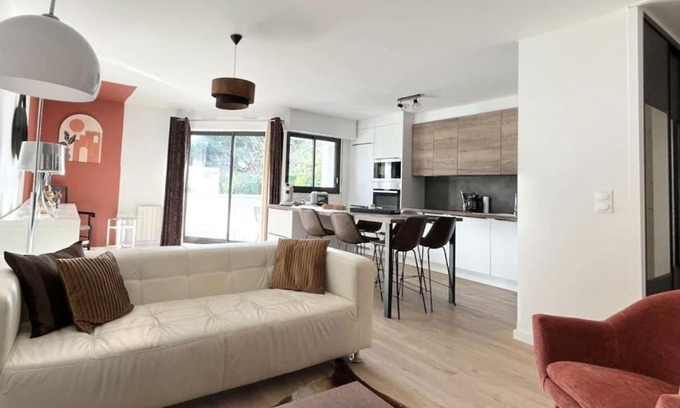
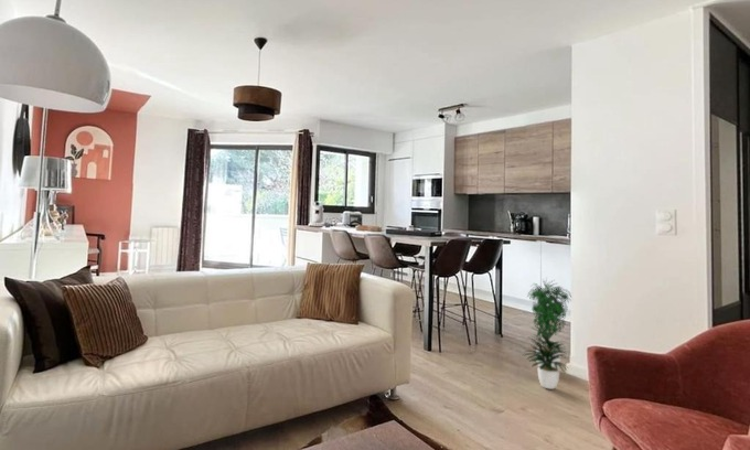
+ potted plant [522,277,574,390]
